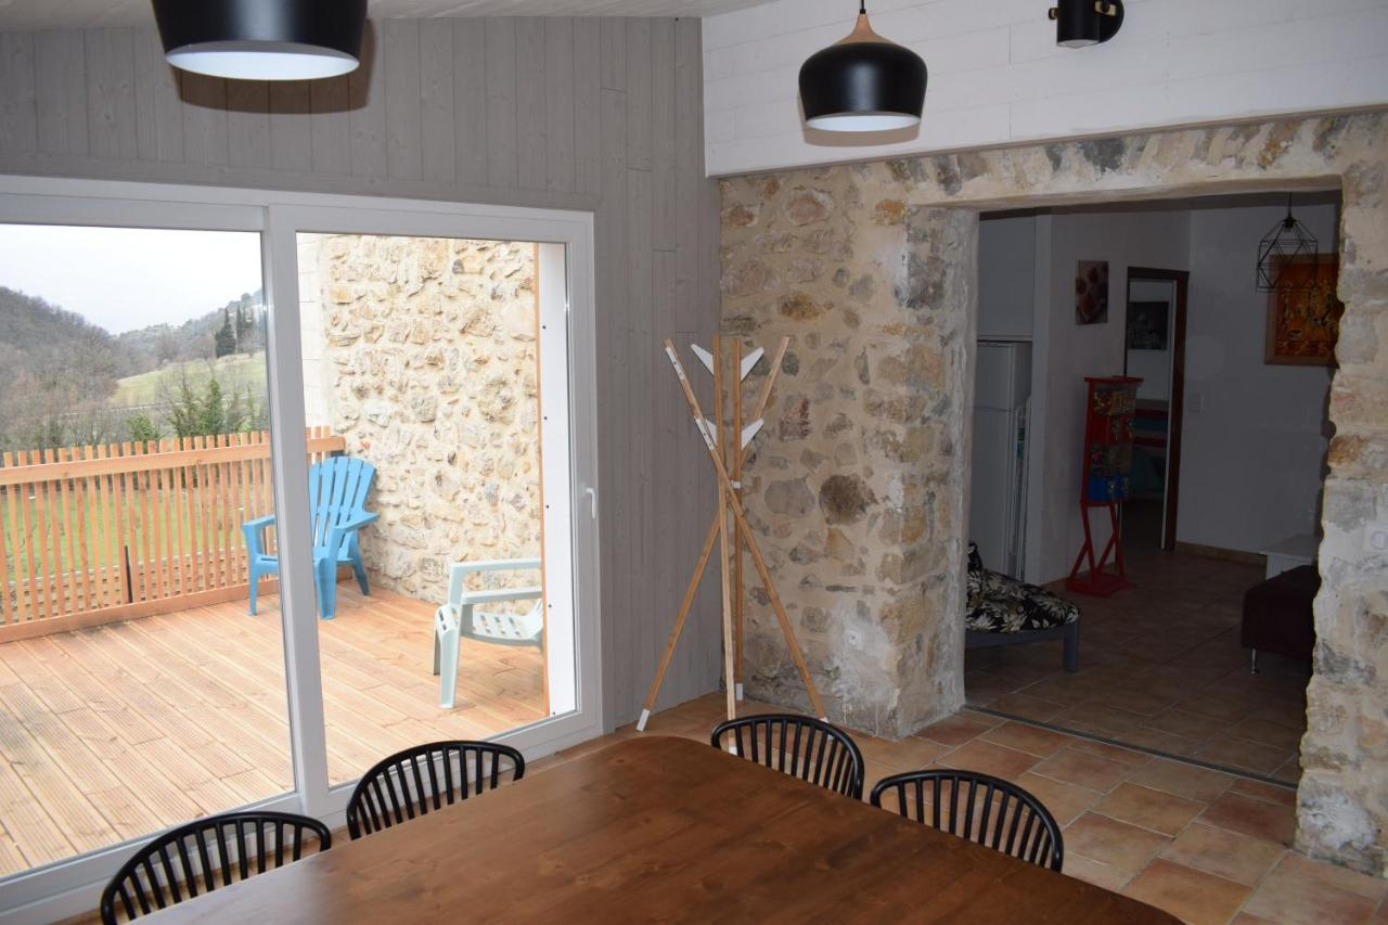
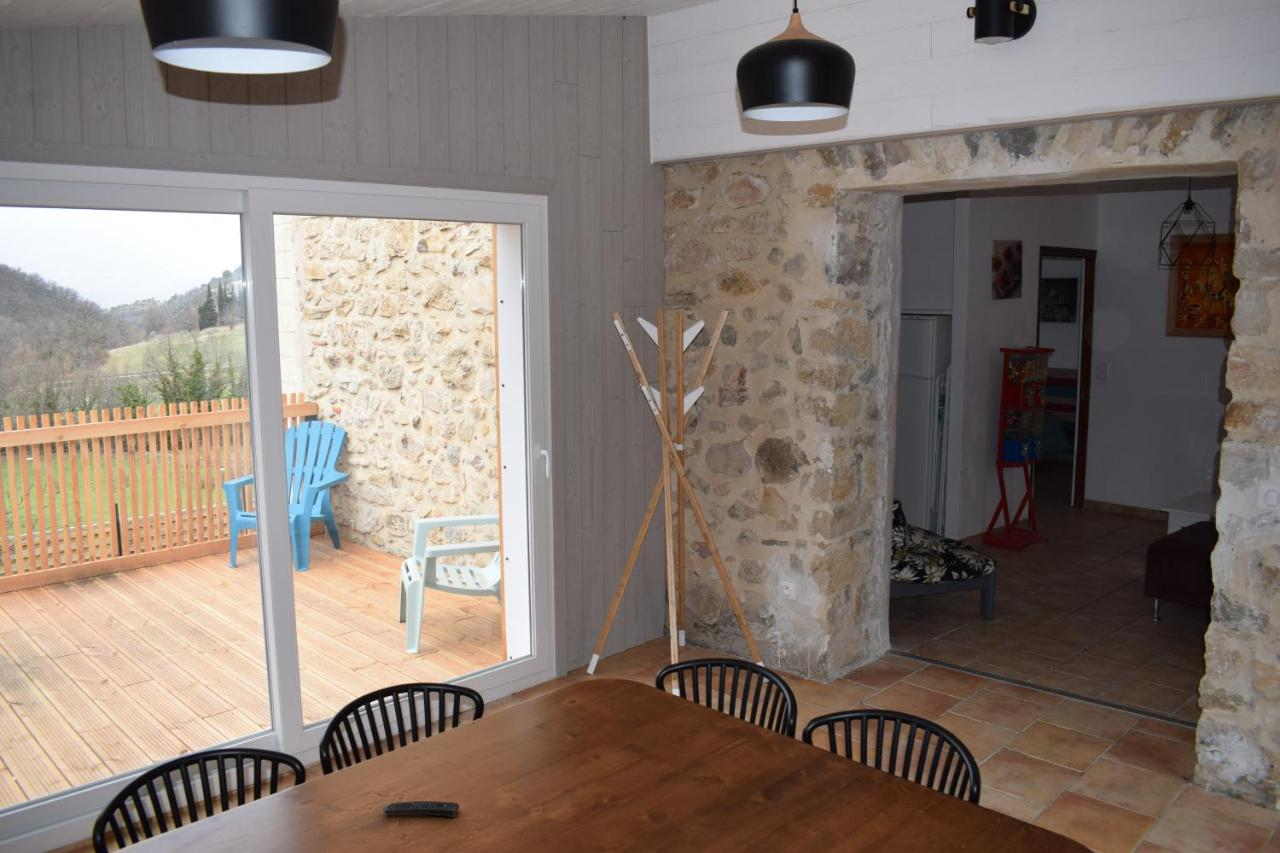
+ remote control [382,800,460,819]
